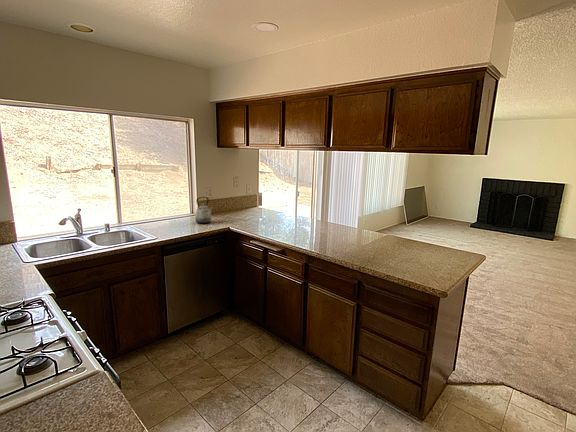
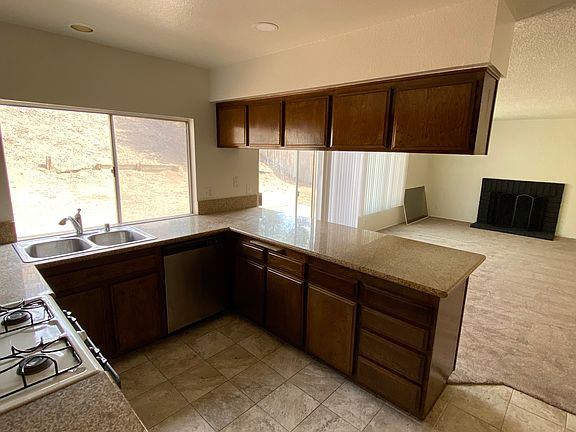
- kettle [194,196,214,224]
